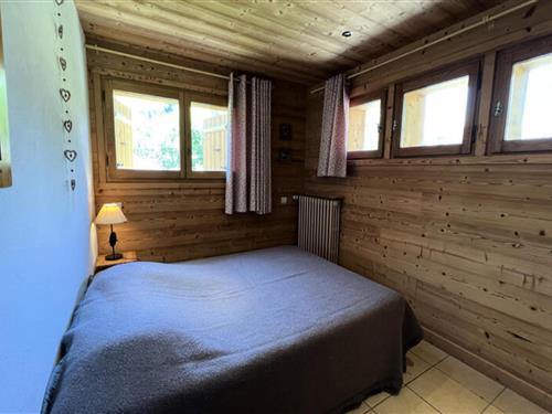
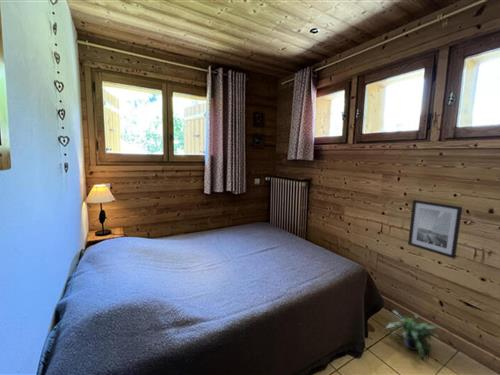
+ potted plant [385,310,442,362]
+ wall art [407,199,463,260]
